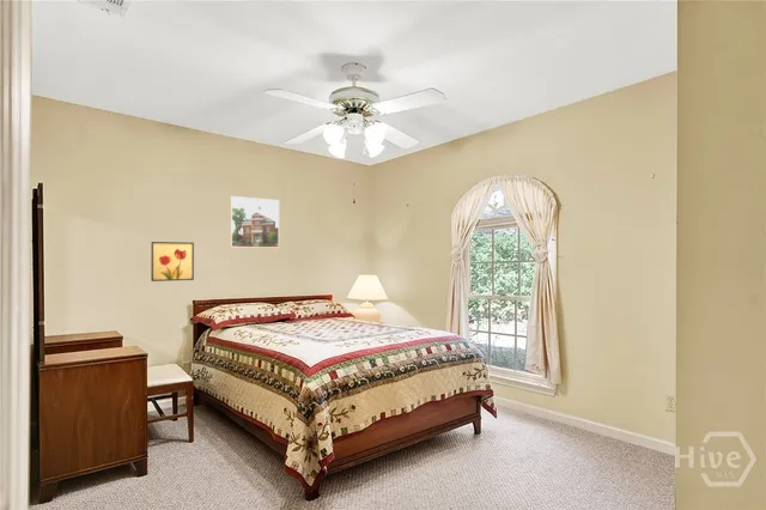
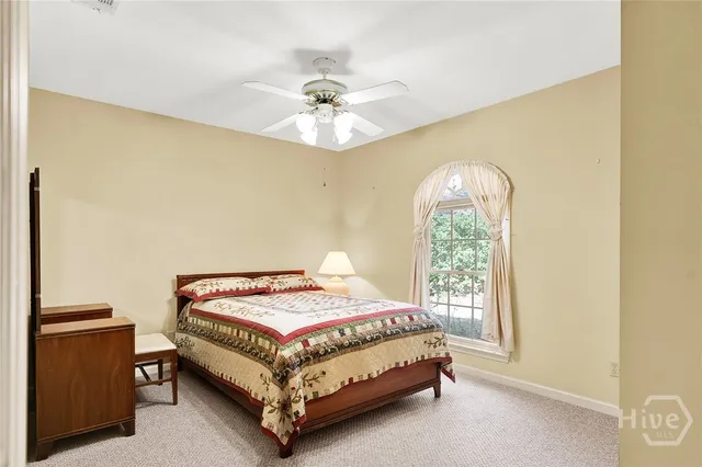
- wall art [150,241,195,283]
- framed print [230,195,280,249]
